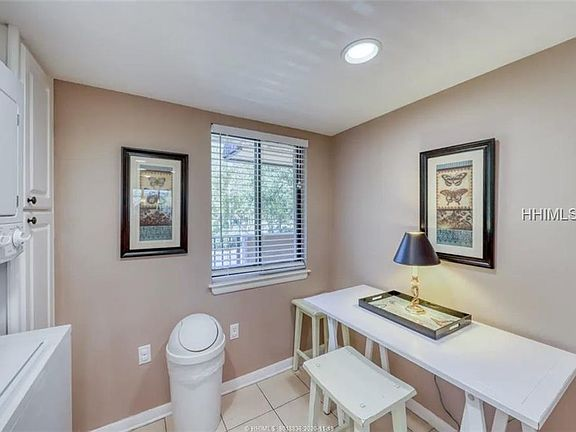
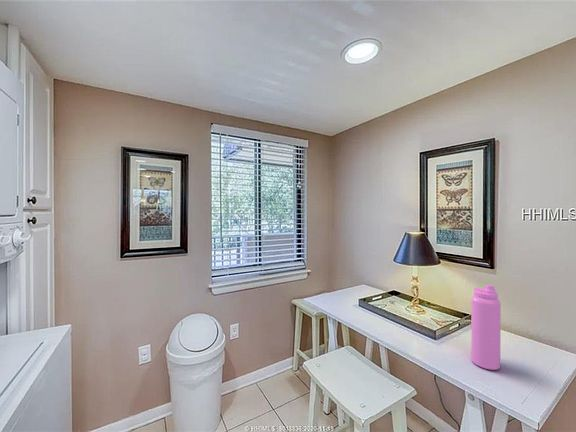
+ water bottle [470,284,502,371]
